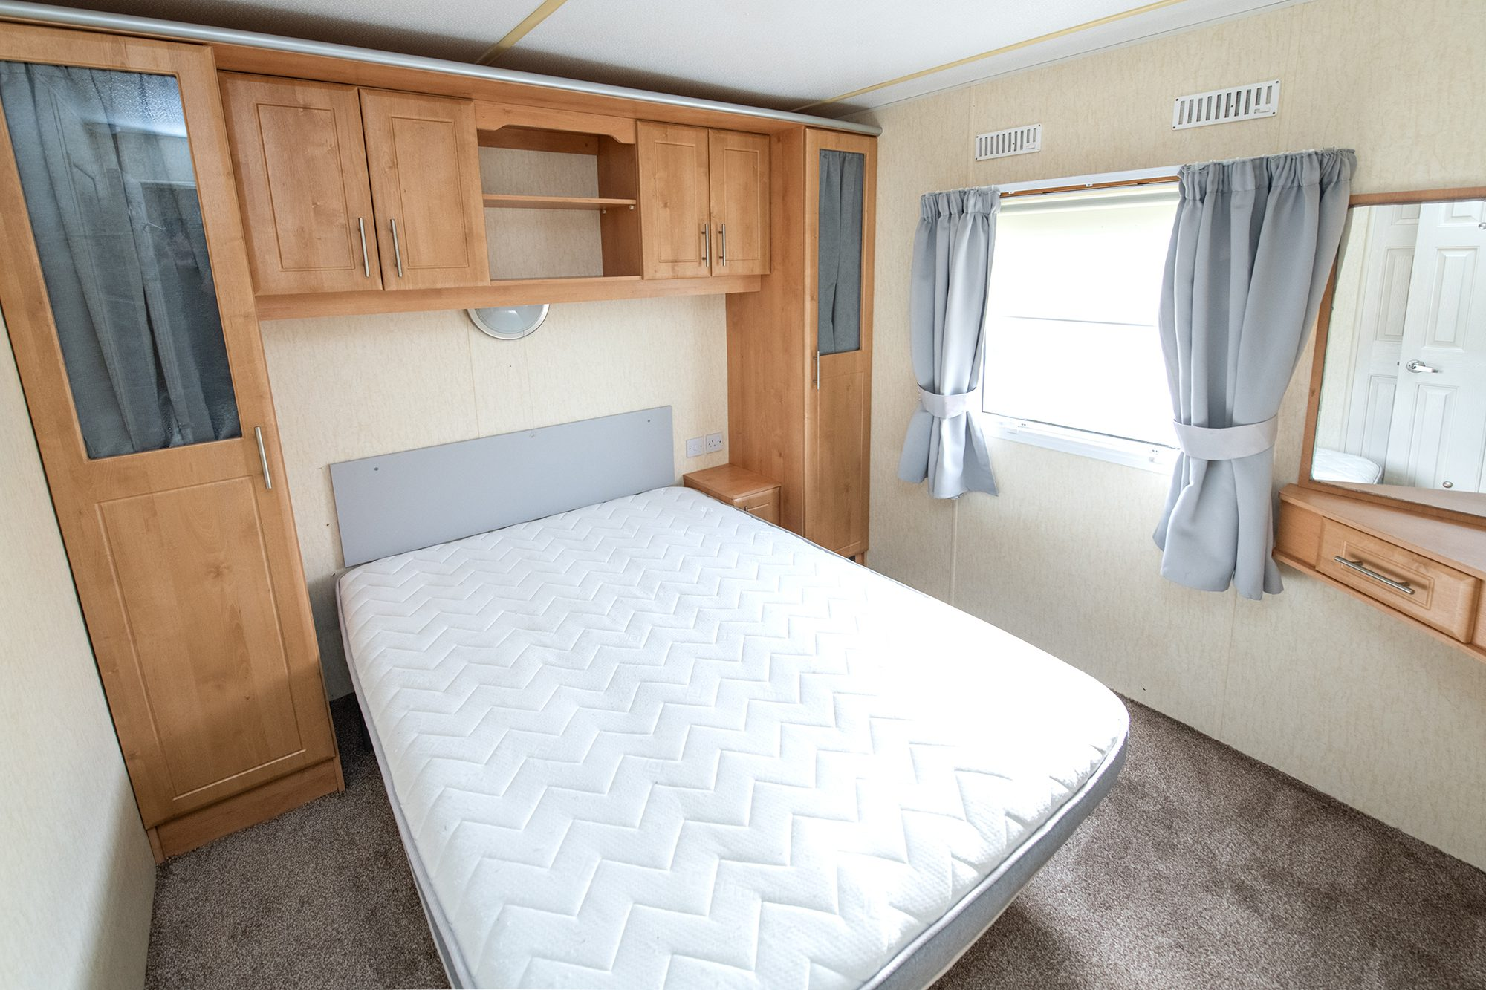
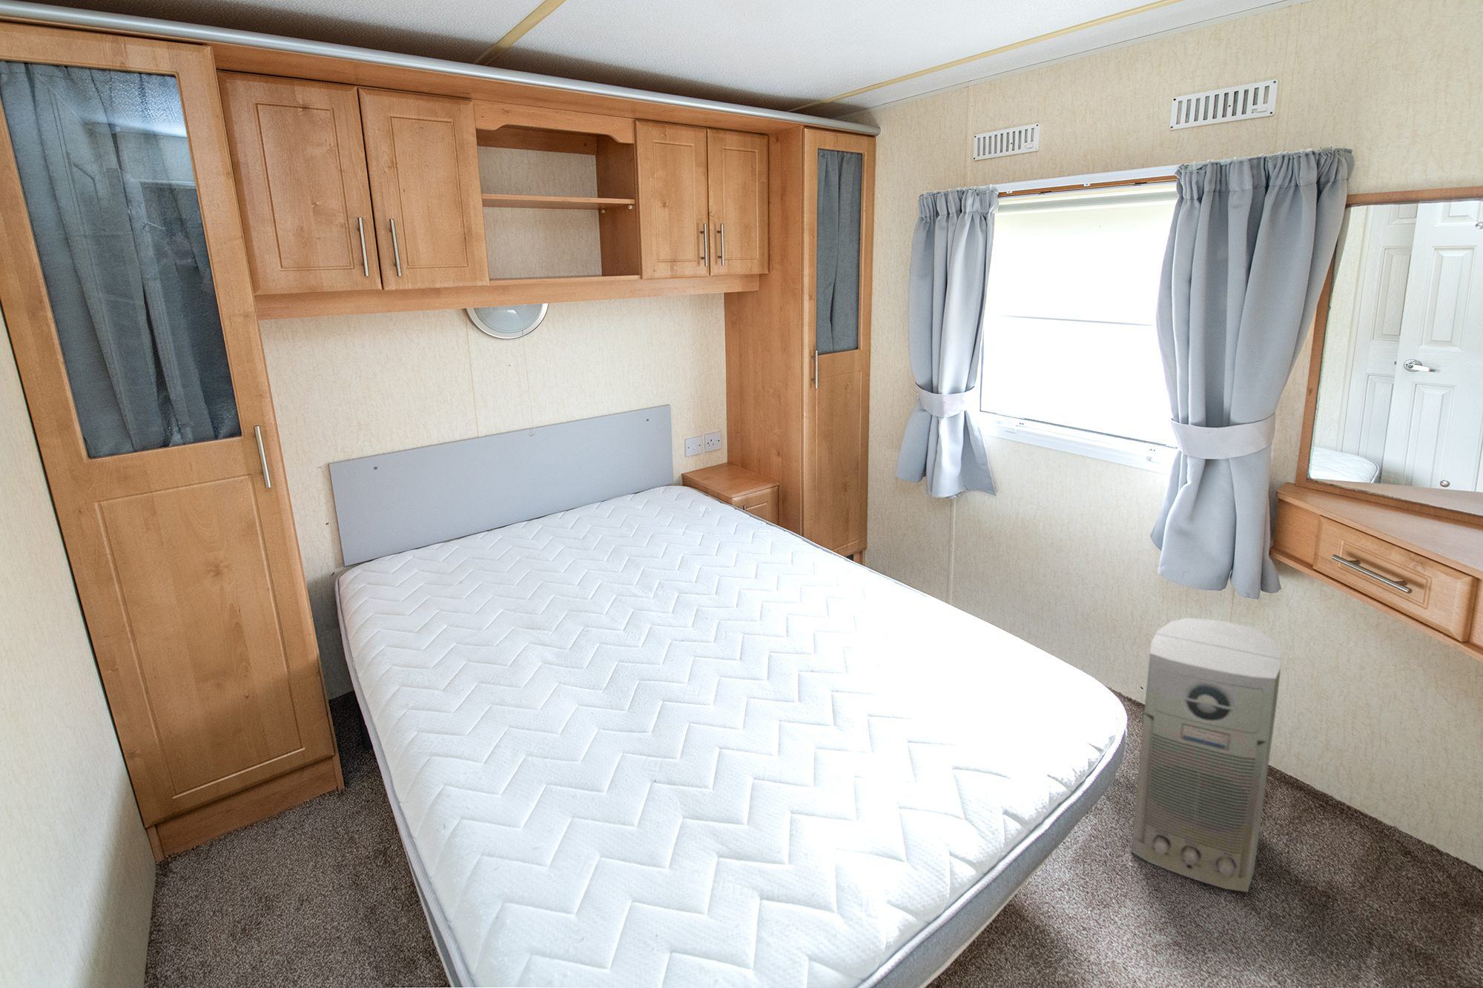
+ air purifier [1130,618,1281,893]
